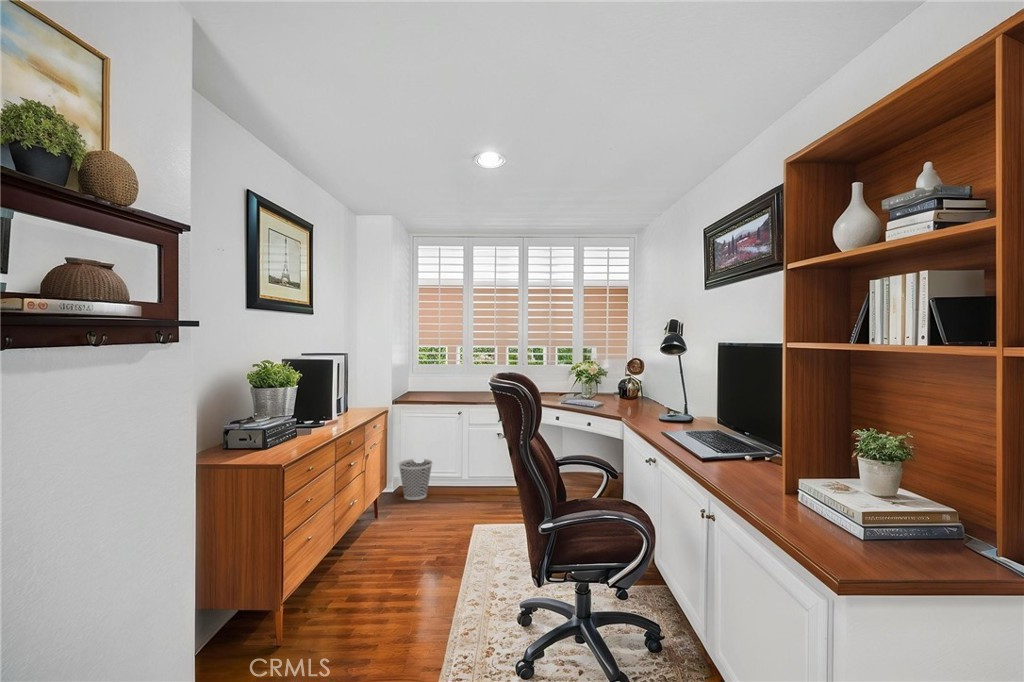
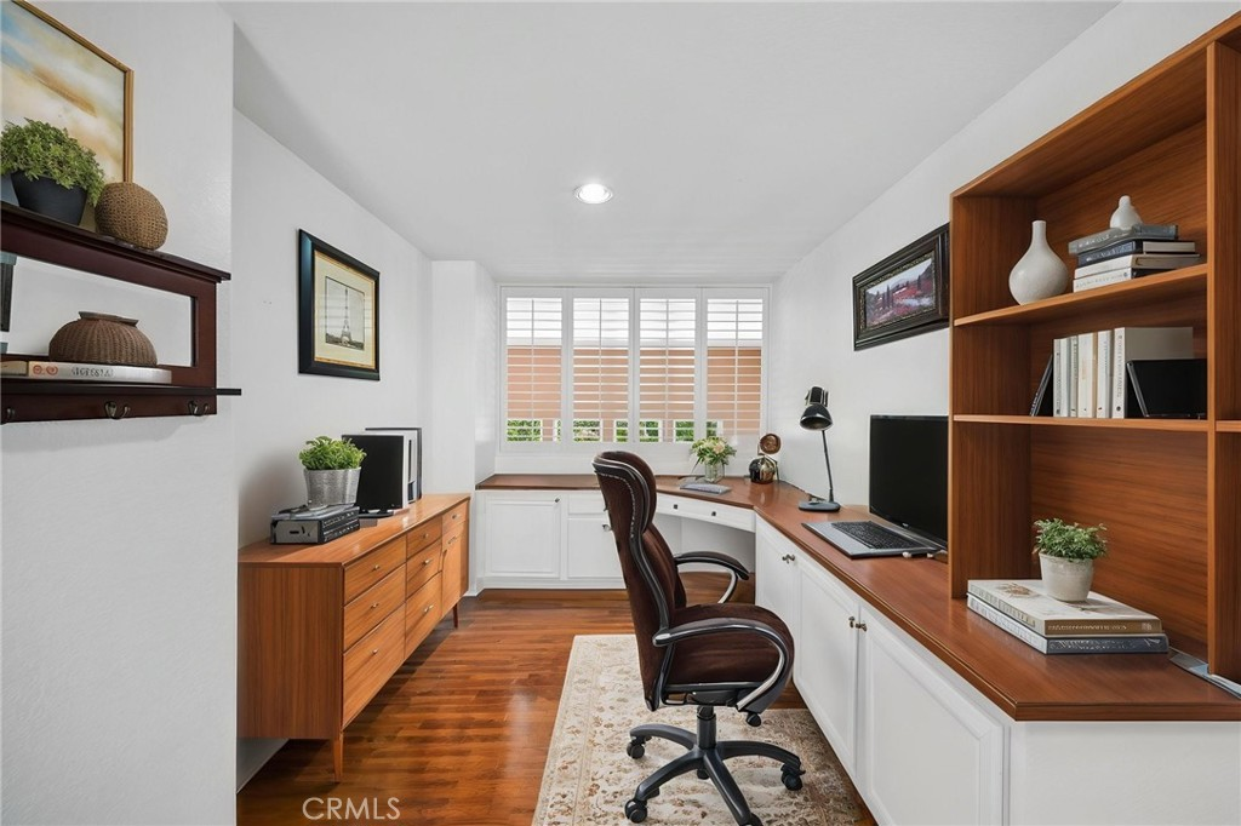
- wastebasket [397,458,434,501]
